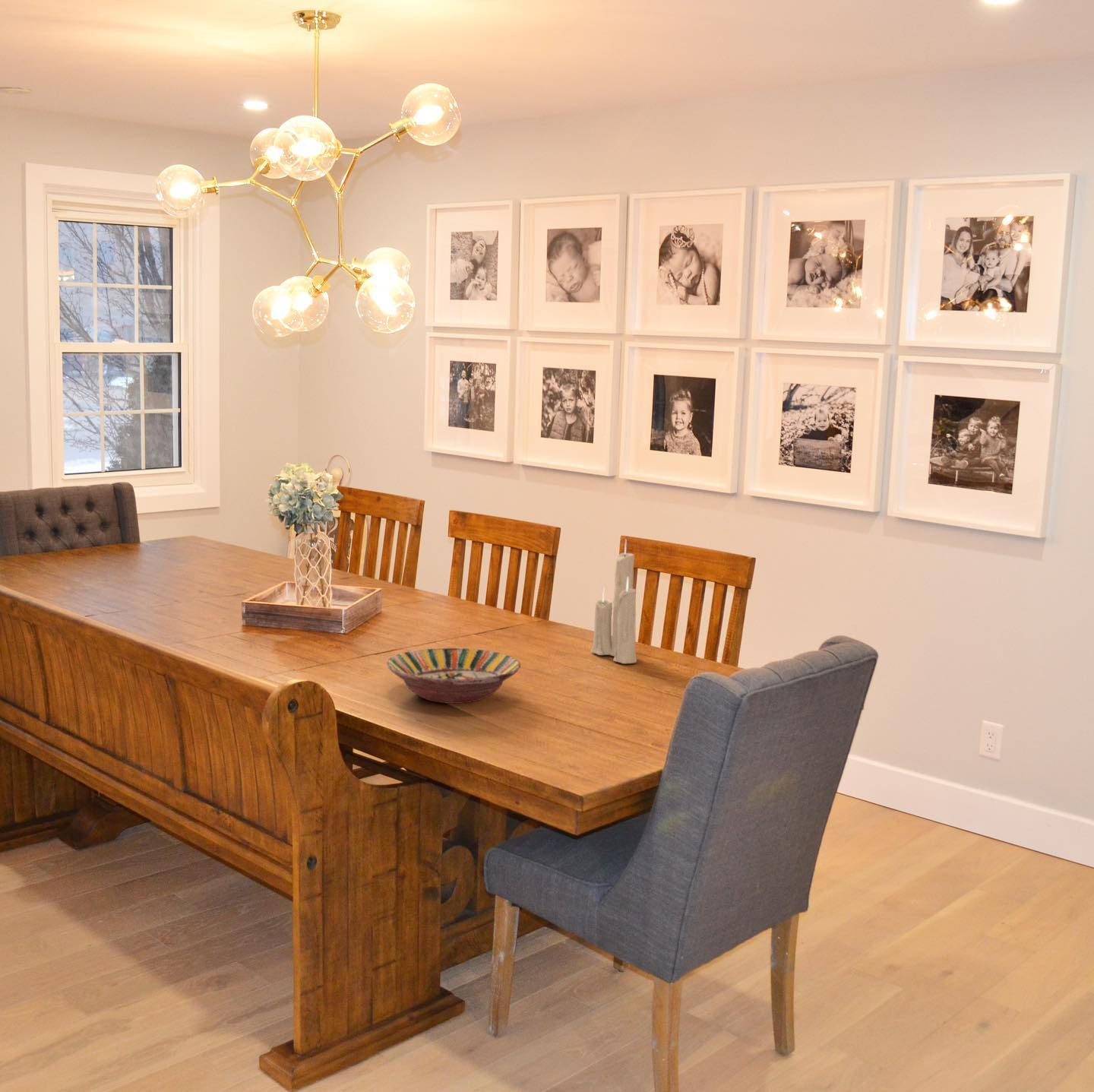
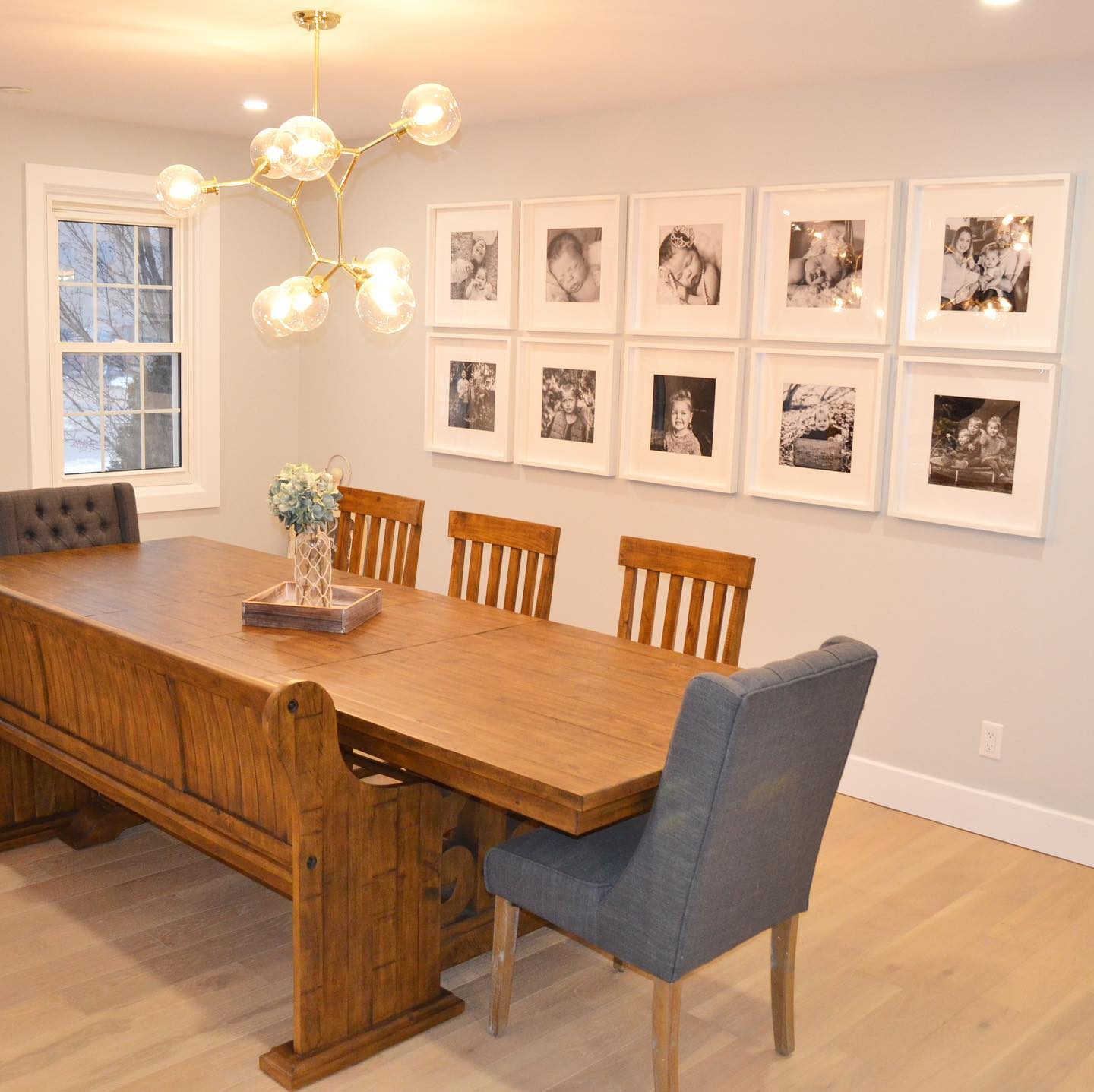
- candle [590,539,637,664]
- serving bowl [386,647,522,704]
